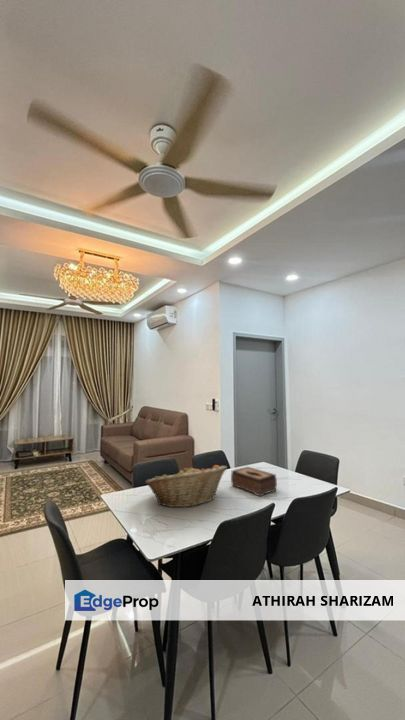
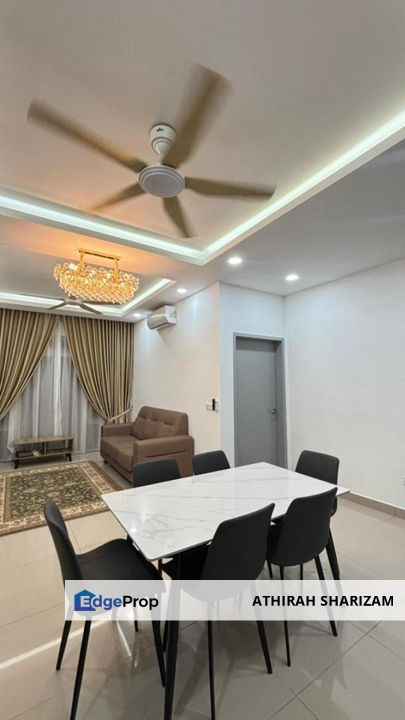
- tissue box [230,466,278,497]
- fruit basket [144,464,228,508]
